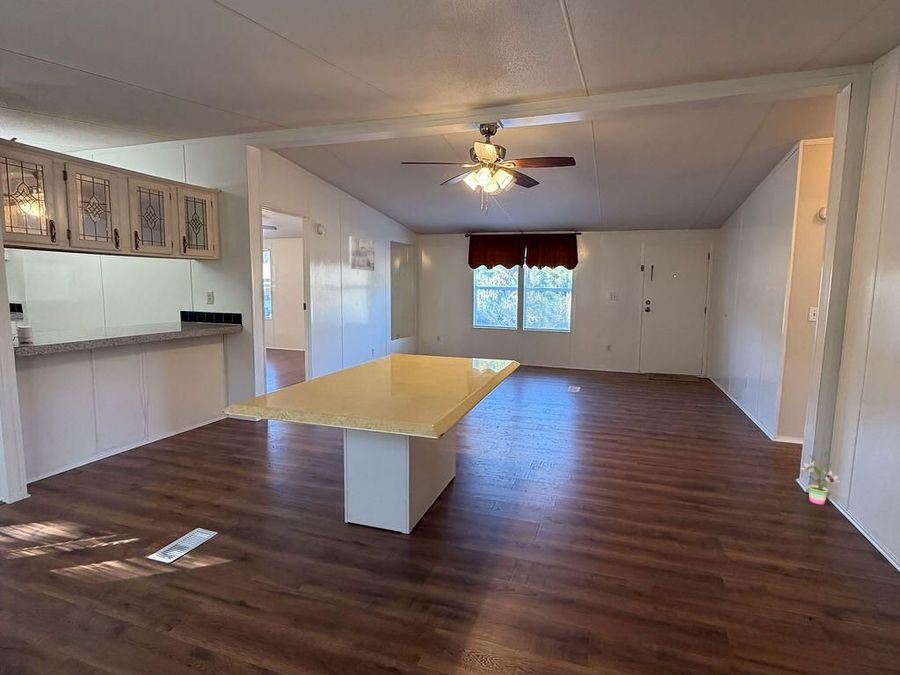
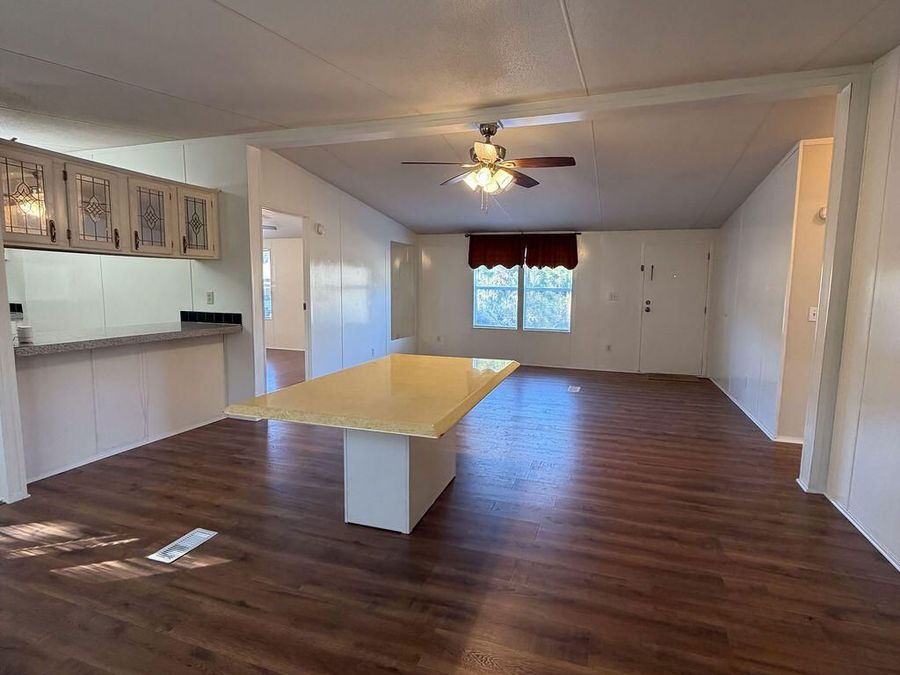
- potted plant [799,451,840,505]
- wall art [349,235,375,271]
